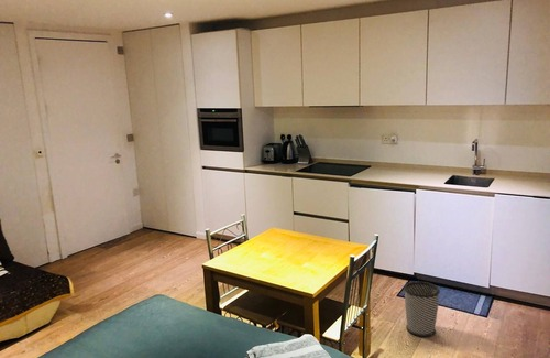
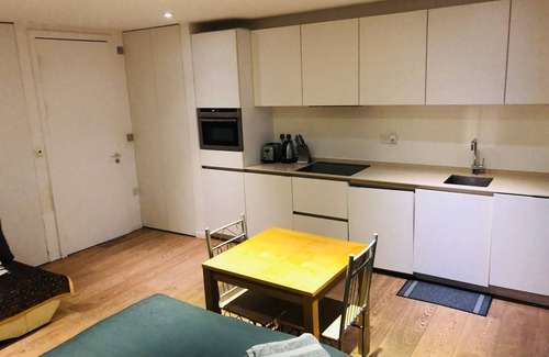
- wastebasket [403,280,441,338]
